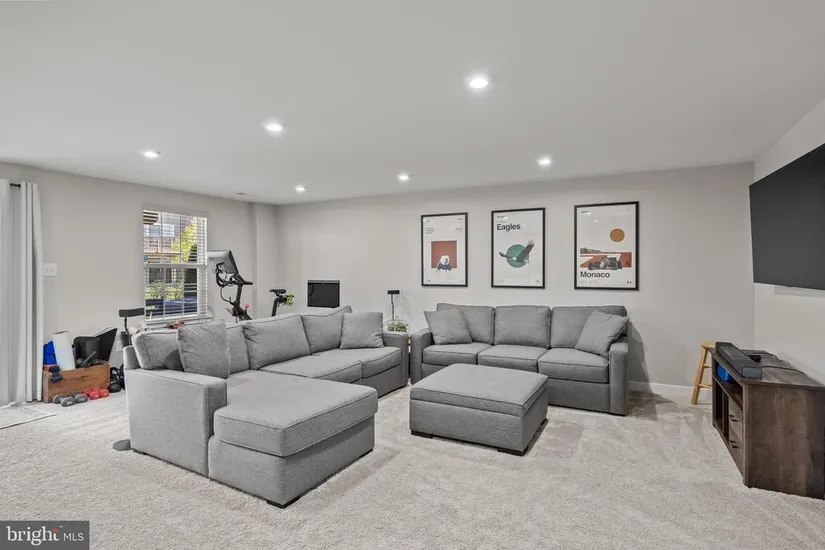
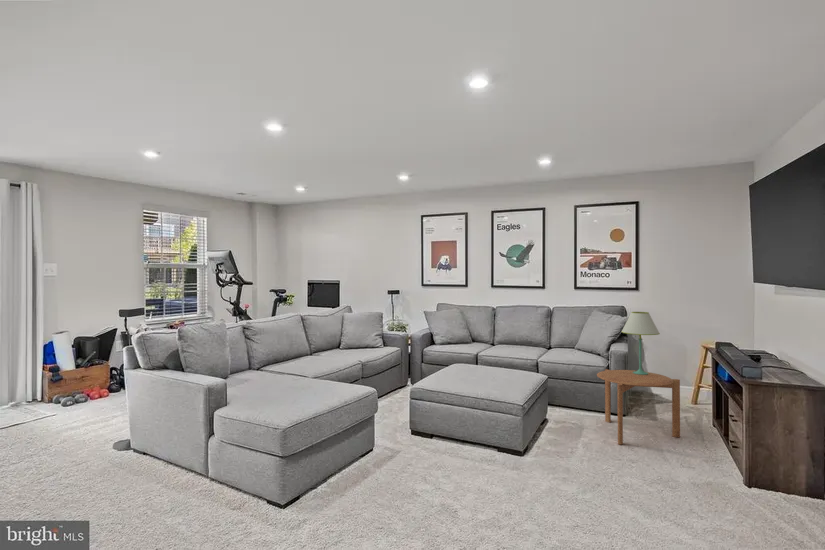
+ table lamp [620,311,661,375]
+ side table [596,368,681,446]
